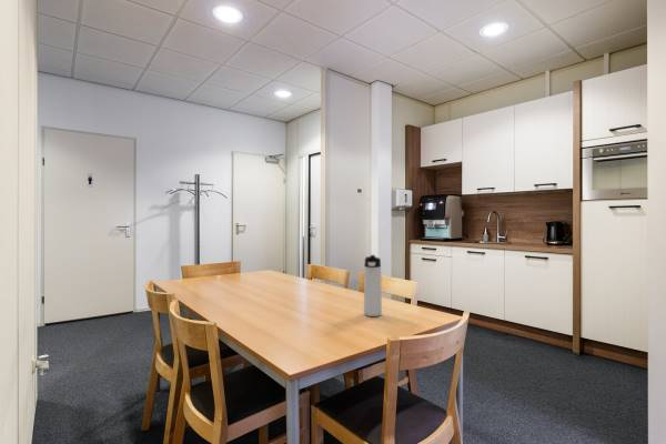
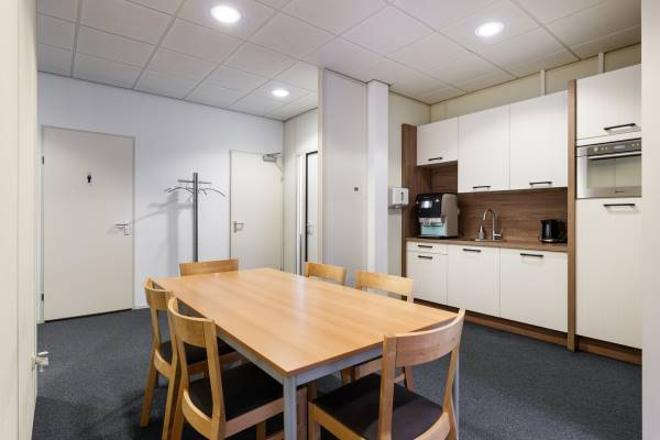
- thermos bottle [363,254,383,317]
